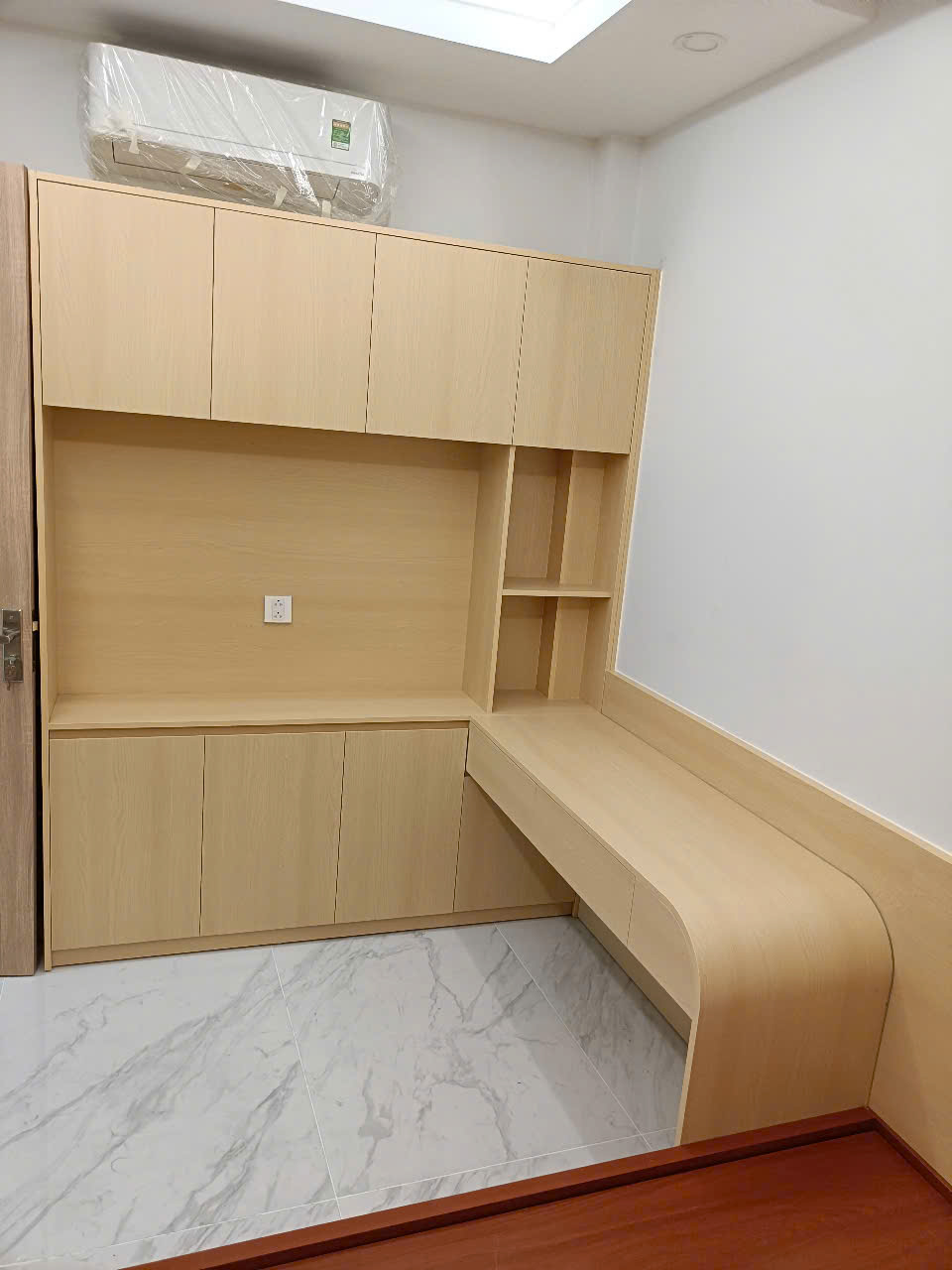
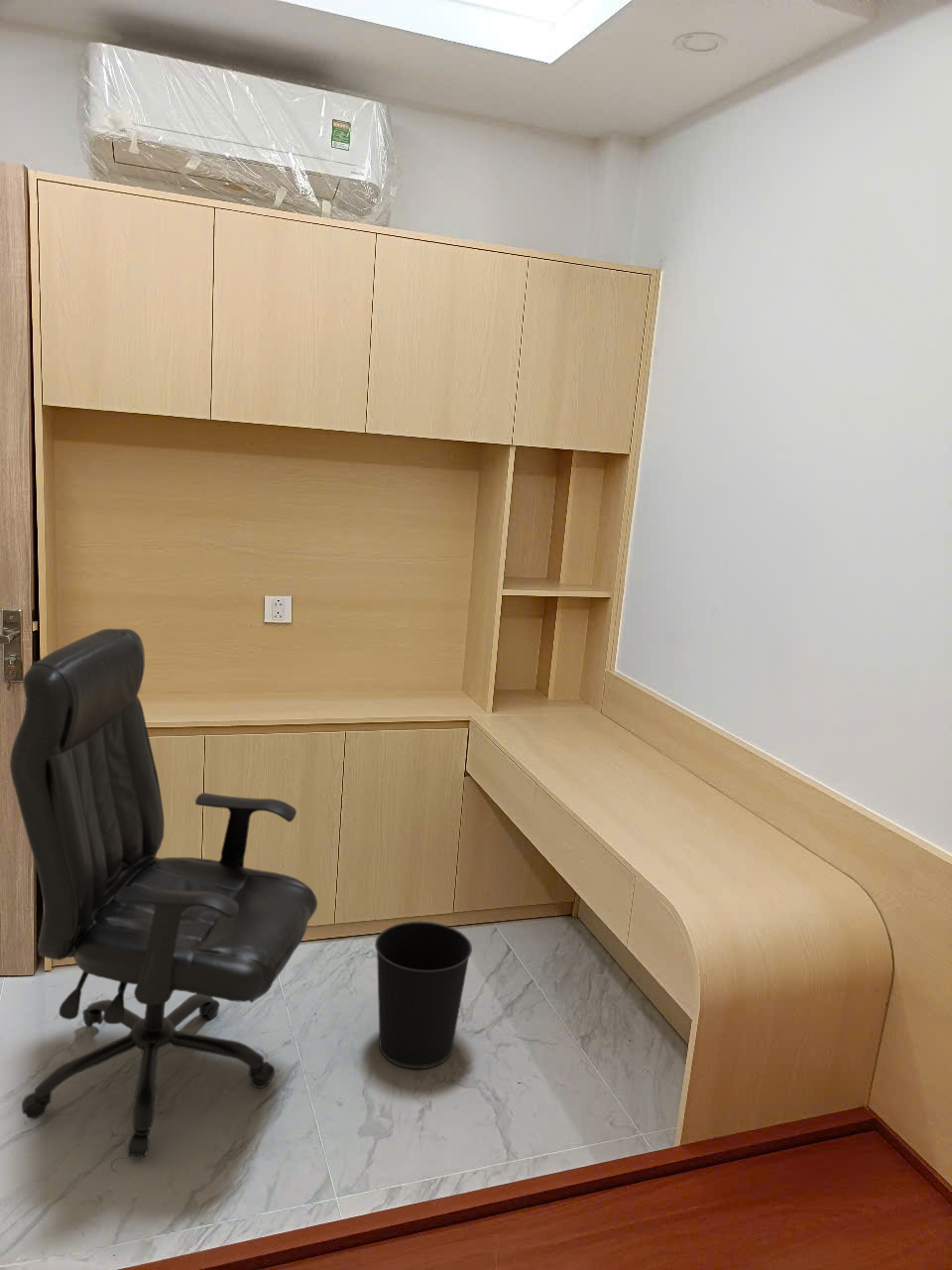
+ wastebasket [374,921,473,1070]
+ office chair [9,628,318,1159]
